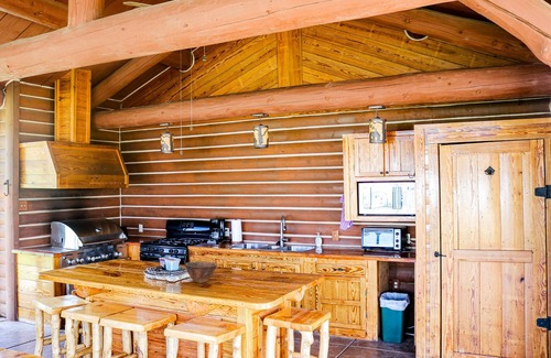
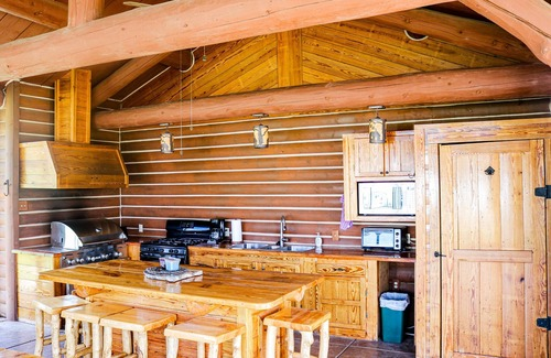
- bowl [184,261,218,284]
